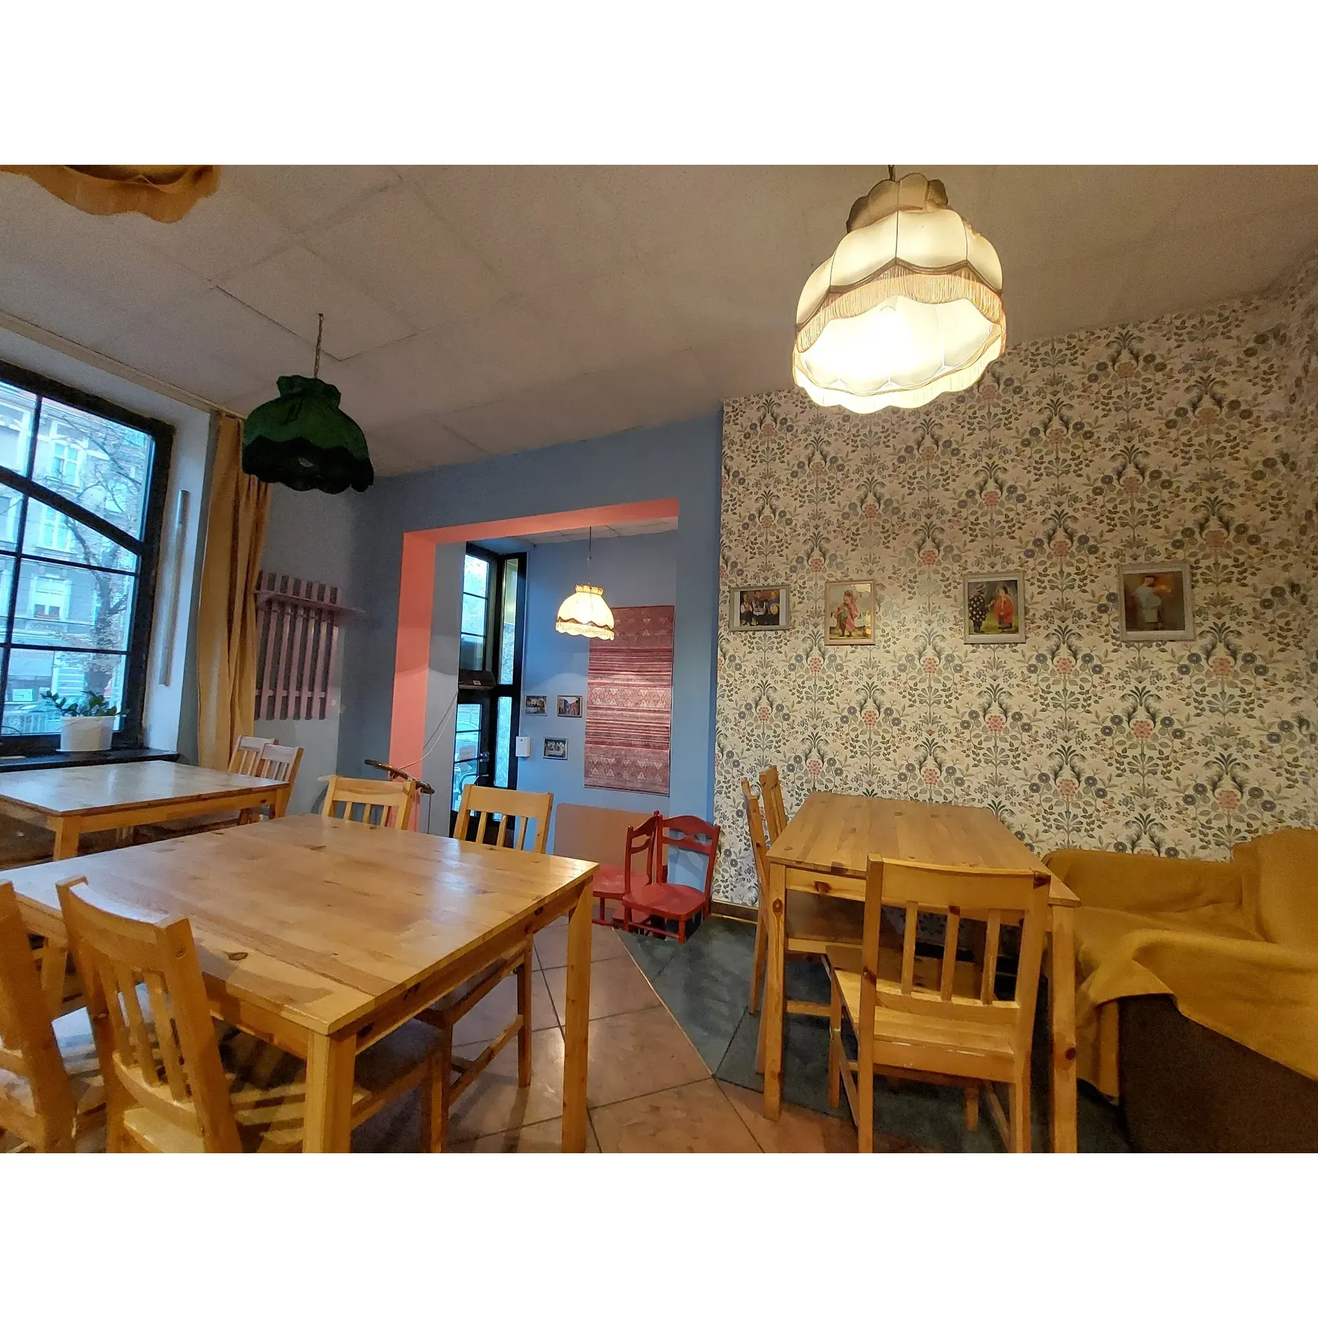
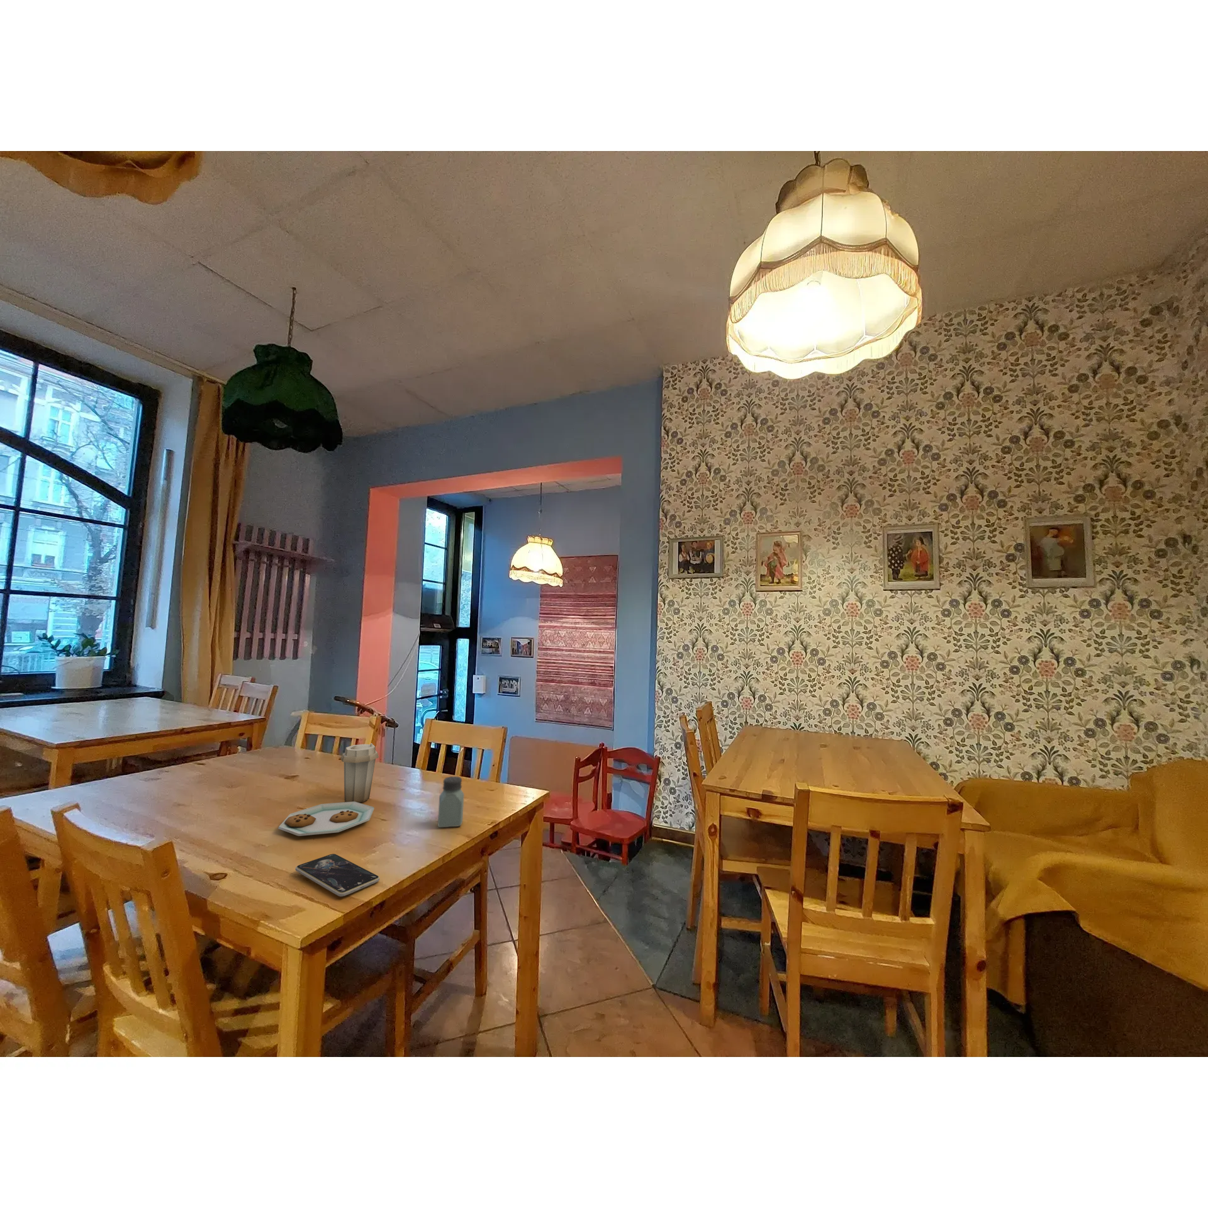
+ saltshaker [437,775,465,827]
+ smartphone [294,853,381,897]
+ plate [278,743,379,836]
